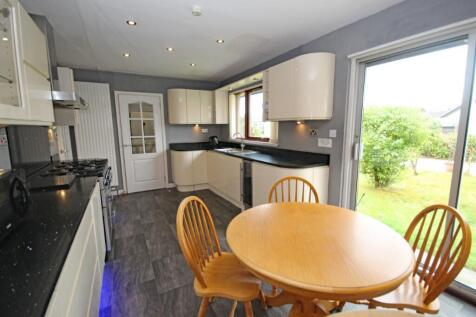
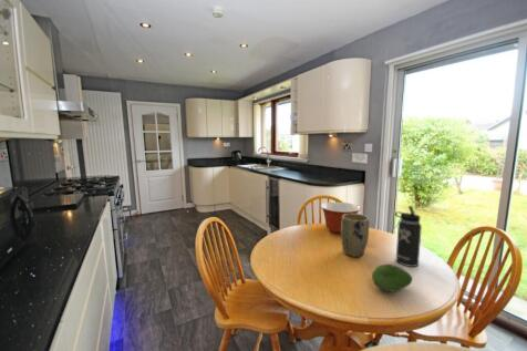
+ thermos bottle [393,205,423,268]
+ plant pot [340,213,370,258]
+ fruit [371,264,413,293]
+ mixing bowl [320,202,362,235]
